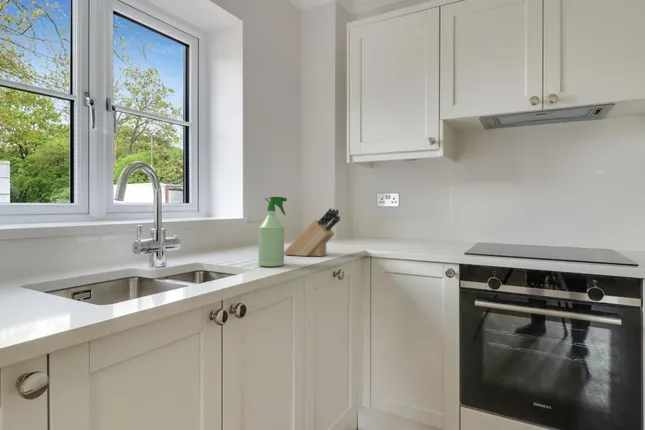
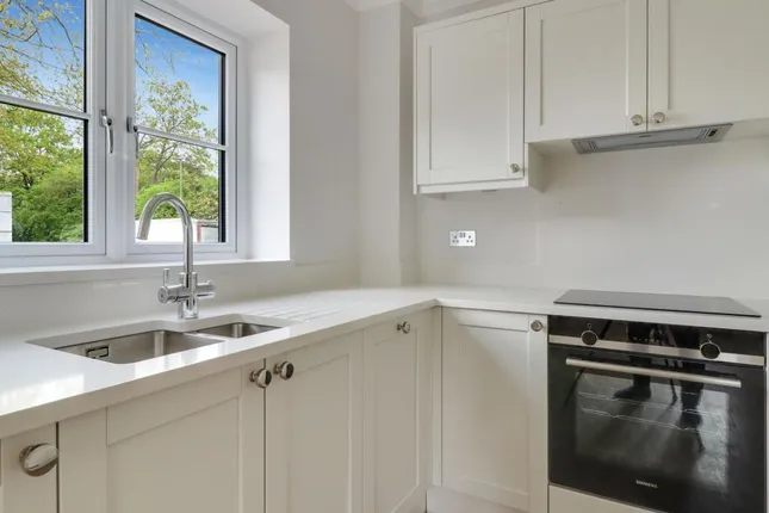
- spray bottle [257,196,288,268]
- knife block [284,207,341,257]
